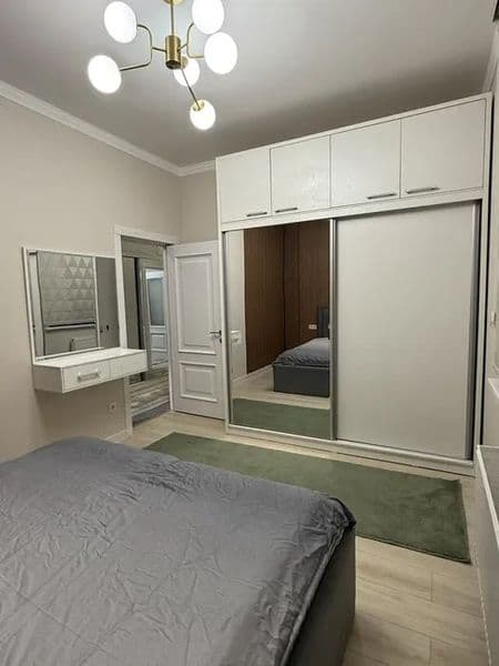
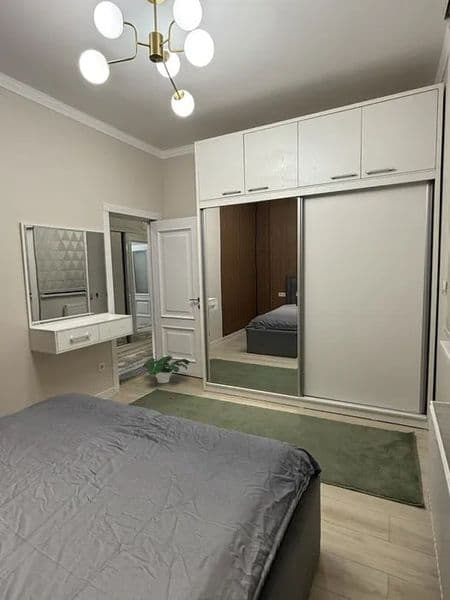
+ potted plant [142,354,191,384]
